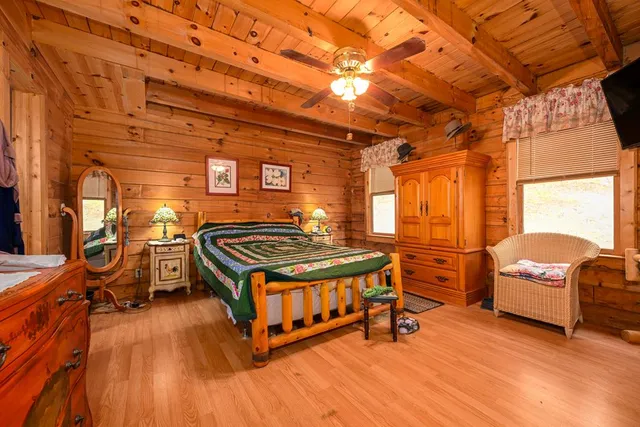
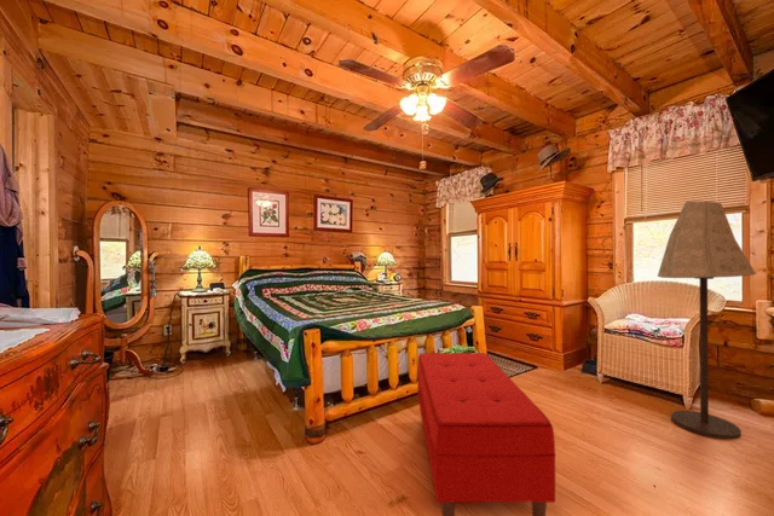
+ floor lamp [657,199,757,441]
+ bench [416,352,558,516]
